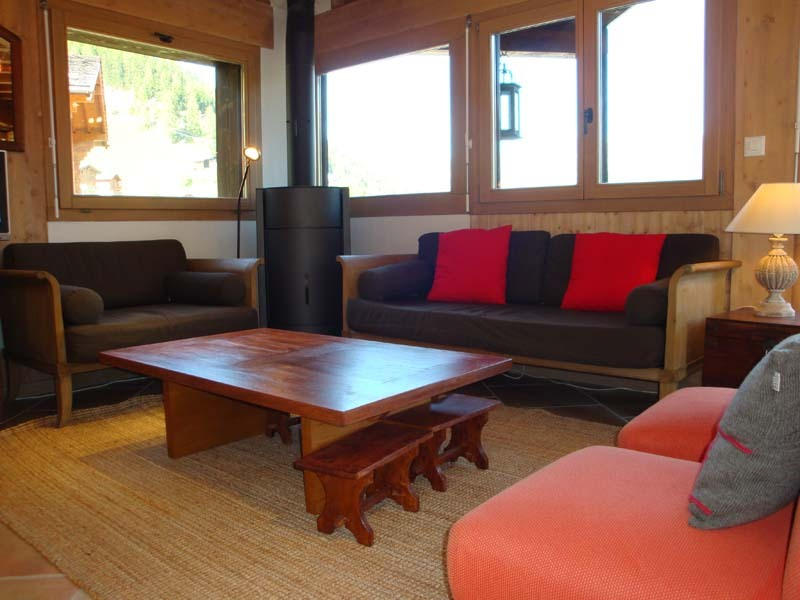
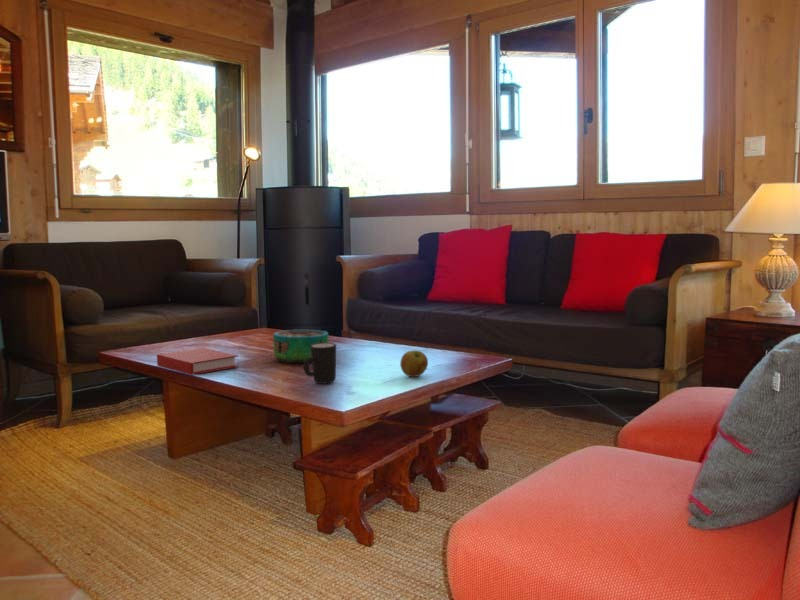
+ book [156,347,239,376]
+ decorative bowl [272,329,329,364]
+ mug [302,342,337,384]
+ apple [399,349,429,378]
